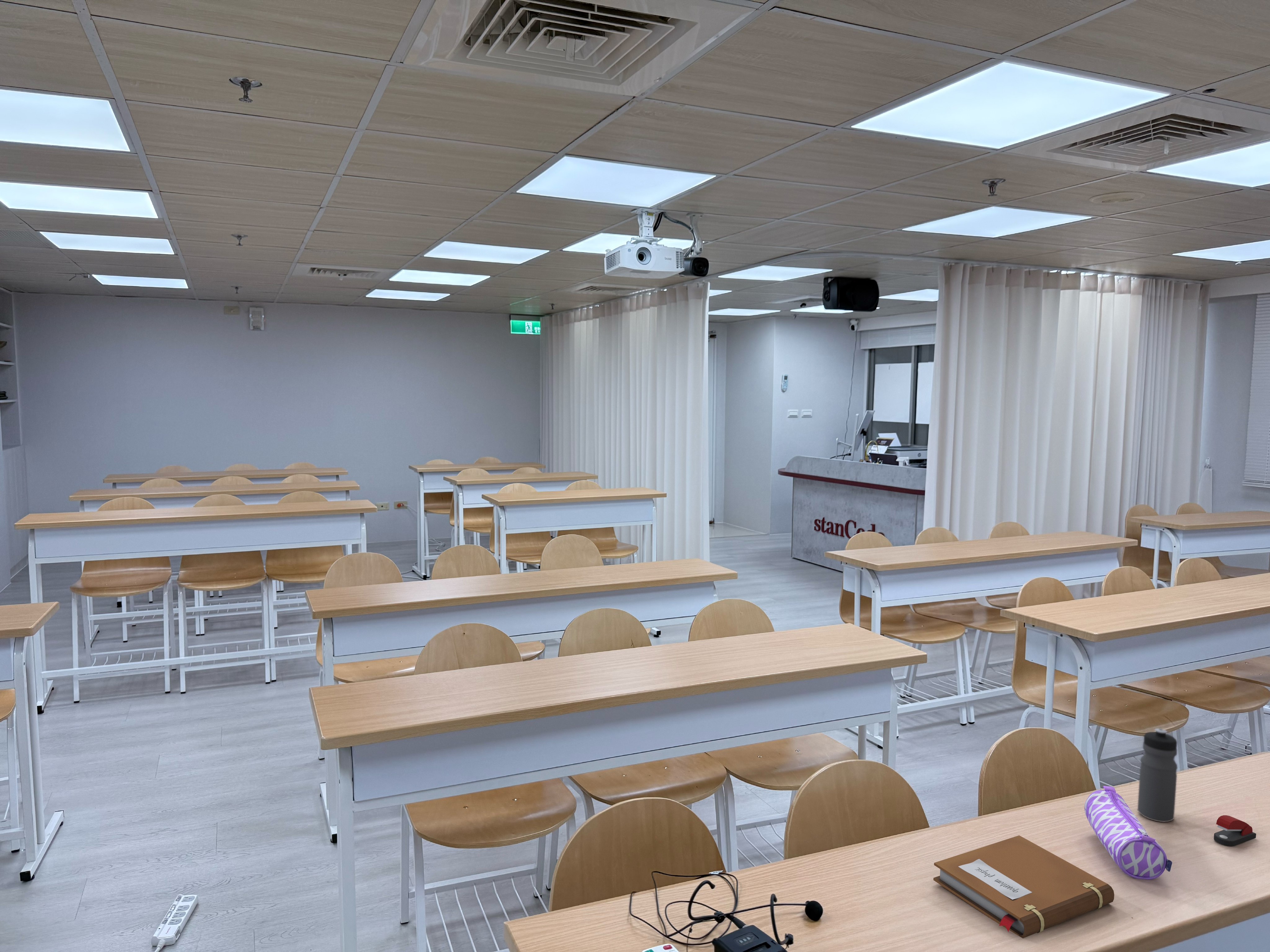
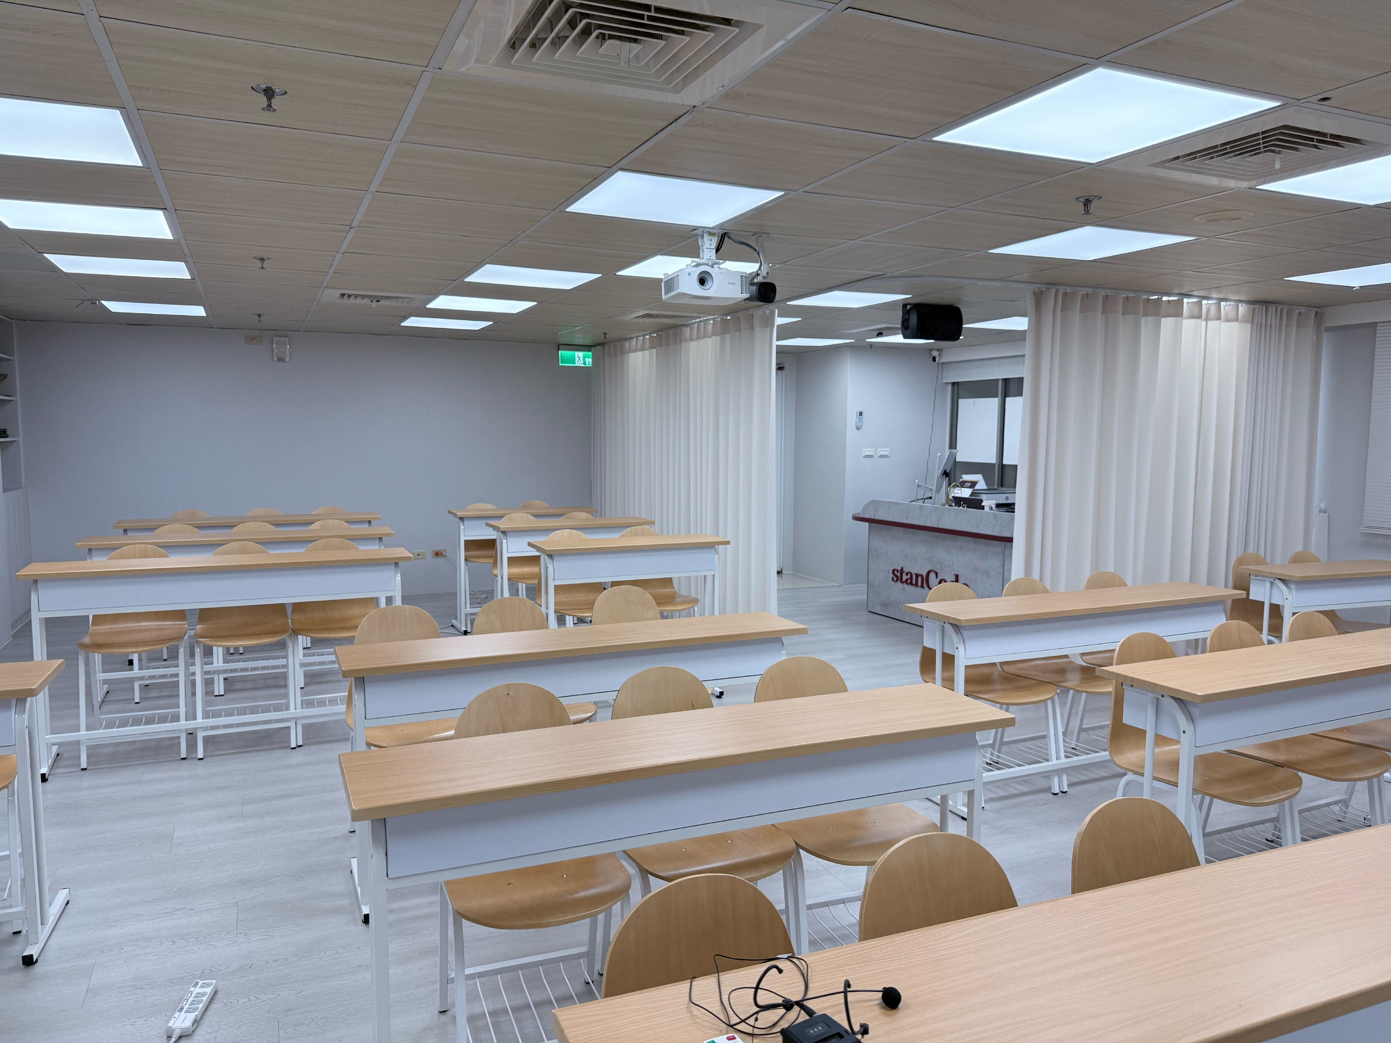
- pencil case [1084,786,1173,880]
- stapler [1214,815,1256,847]
- notebook [933,835,1115,938]
- water bottle [1137,728,1178,822]
